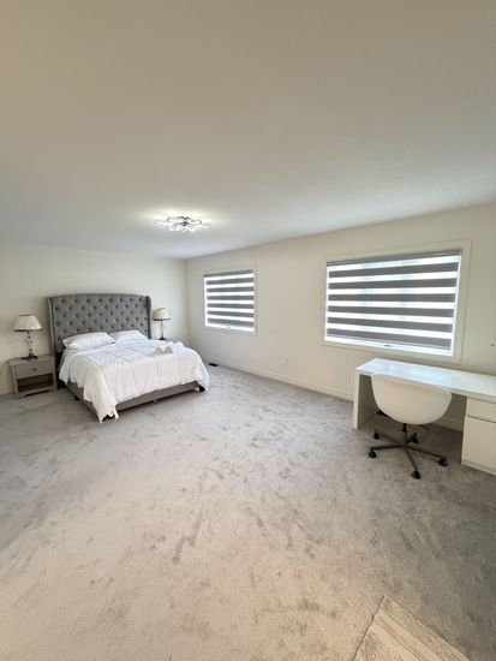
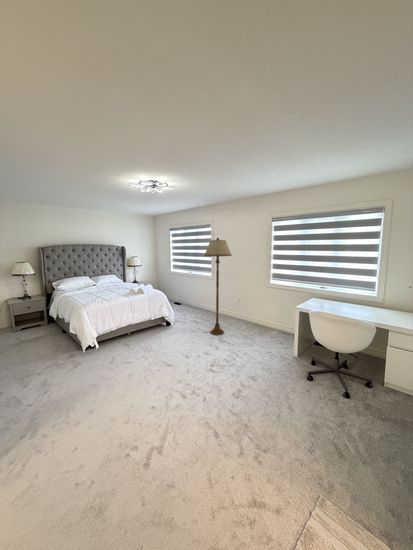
+ floor lamp [203,237,233,336]
